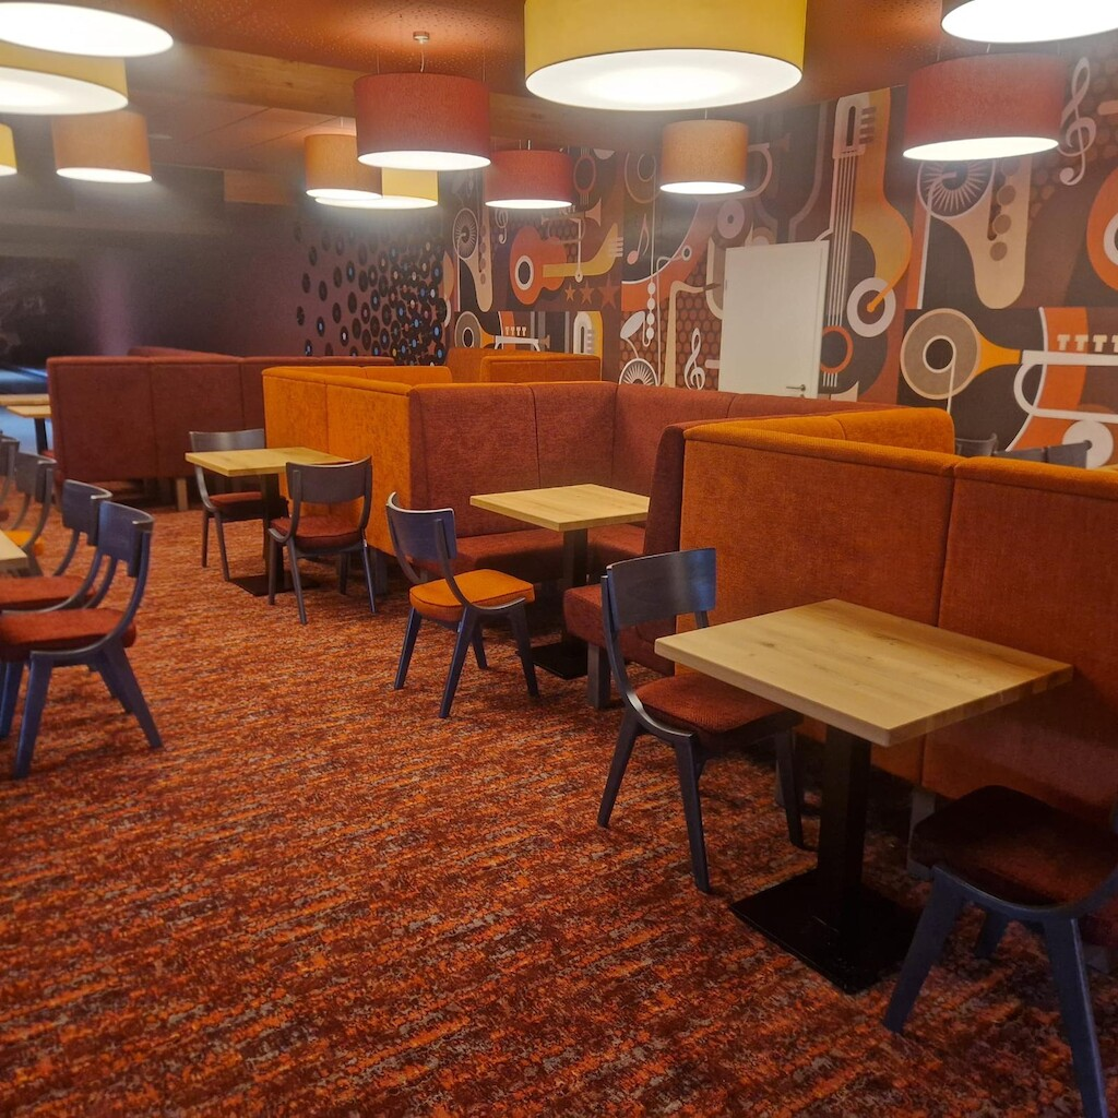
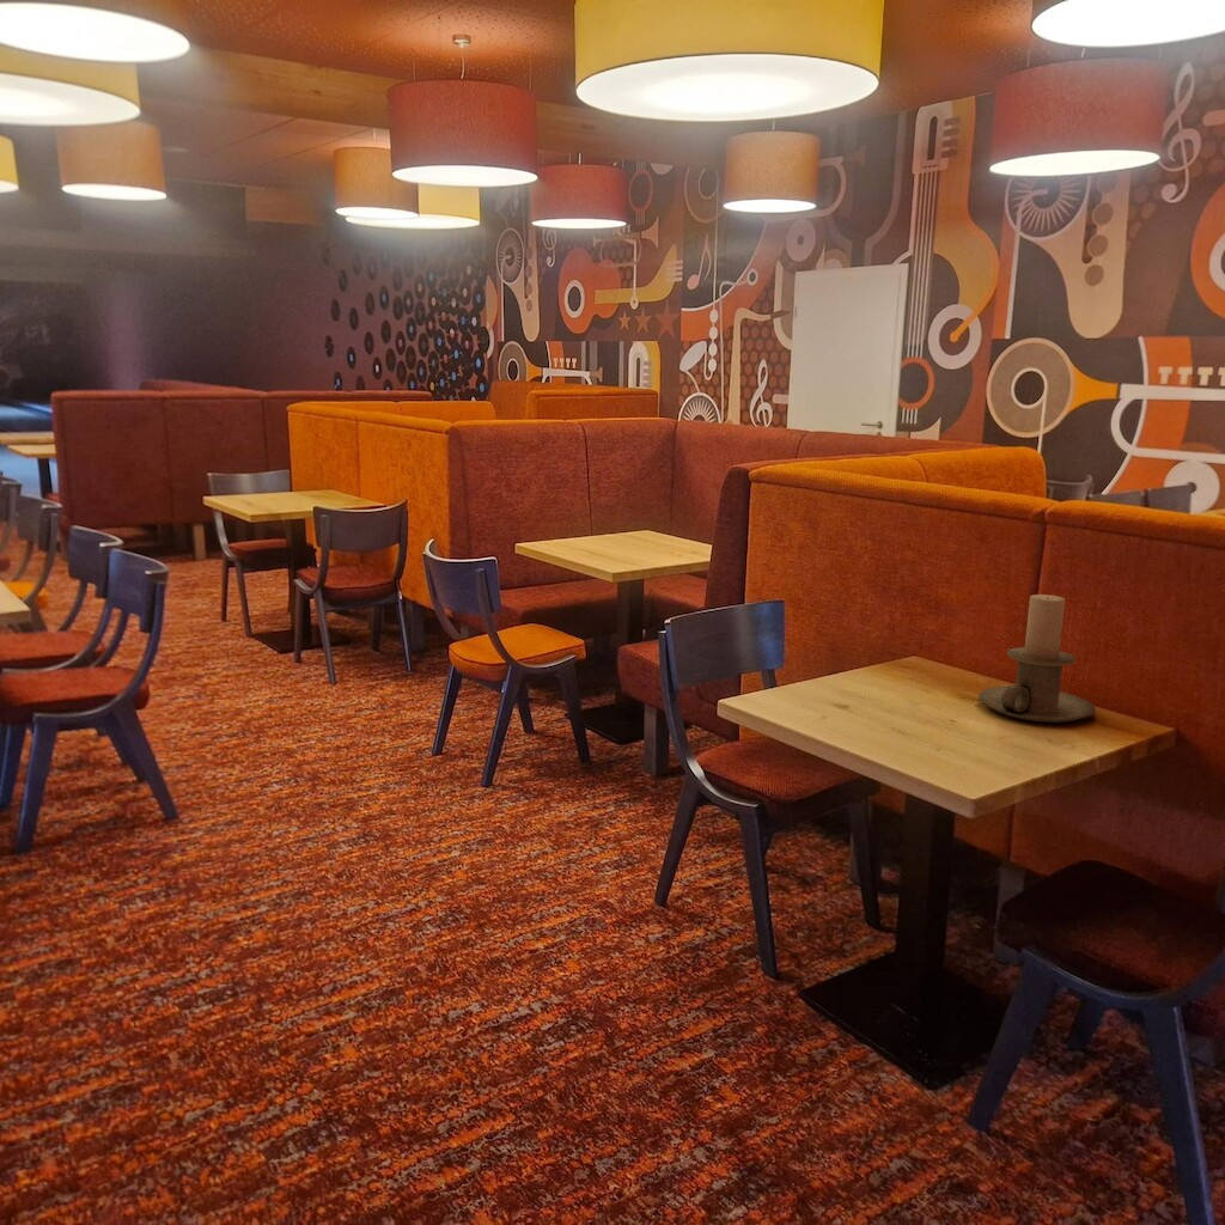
+ candle holder [977,593,1097,724]
